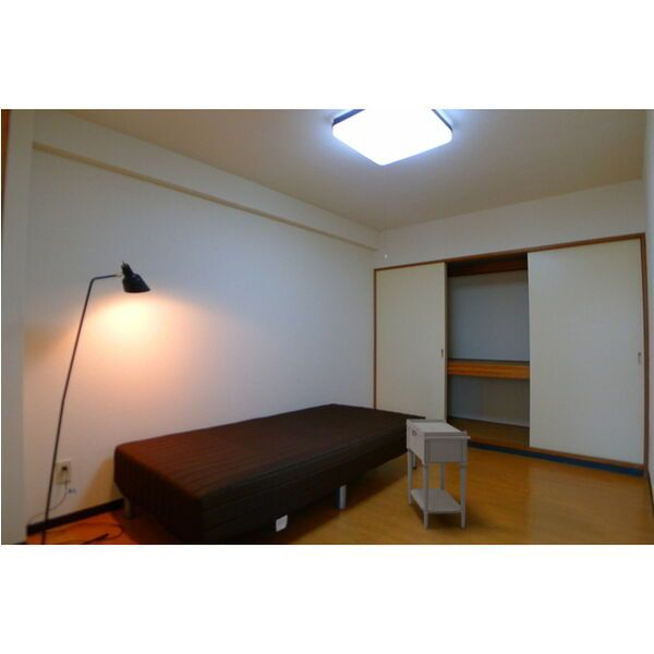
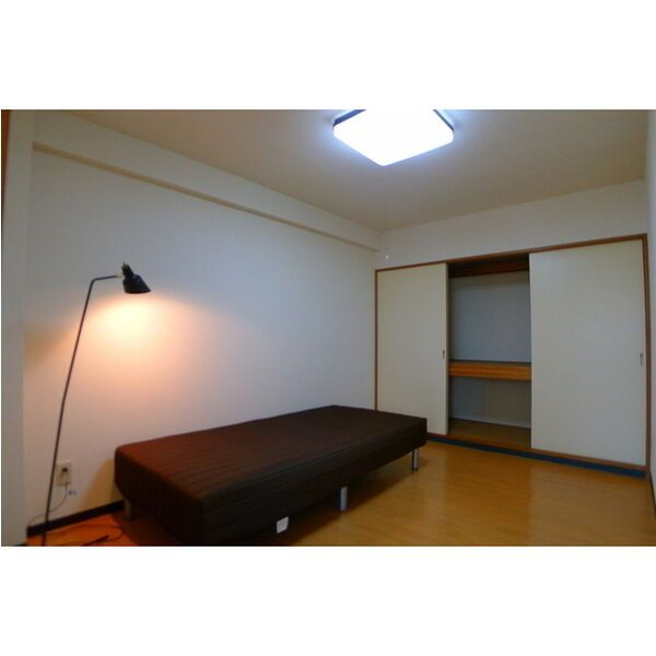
- nightstand [405,419,472,530]
